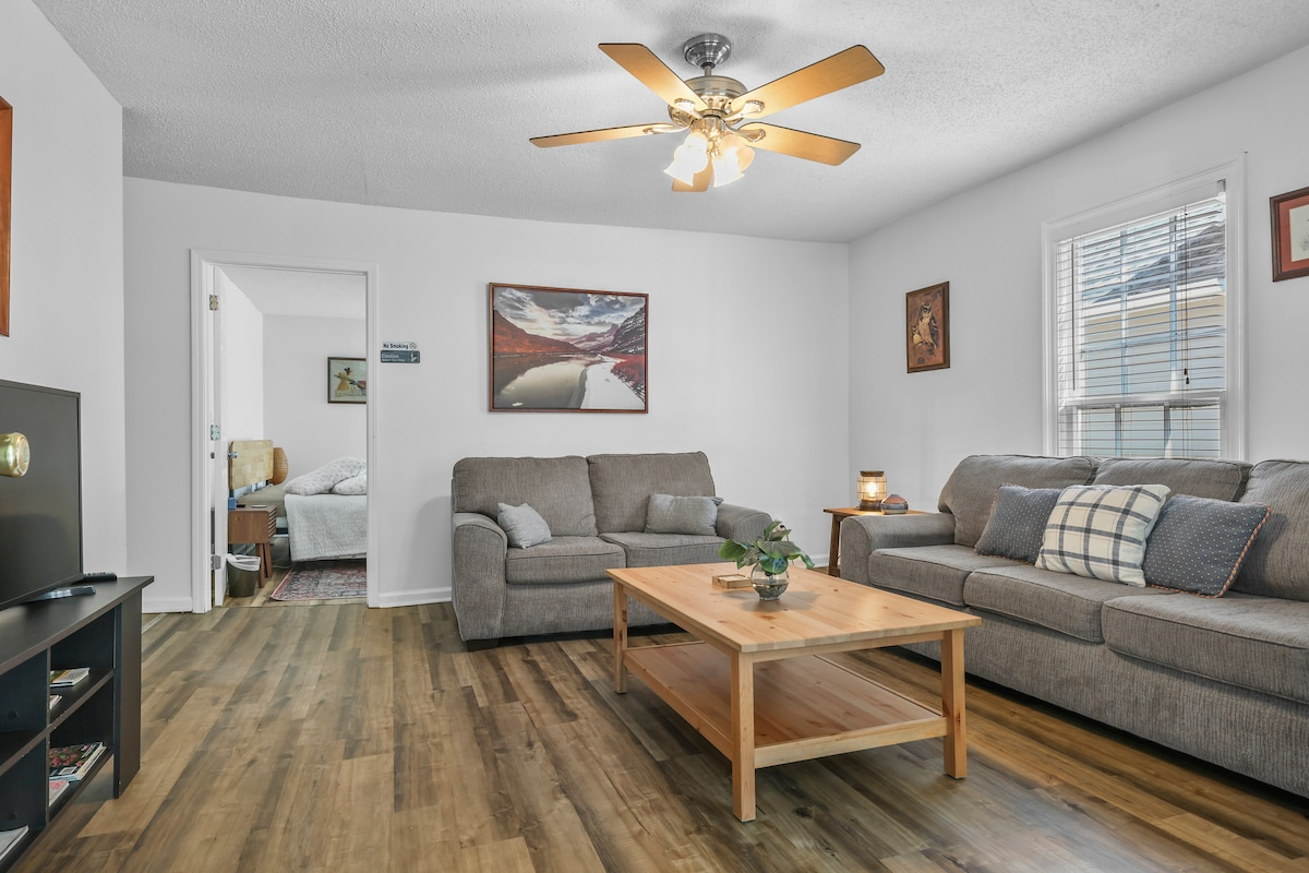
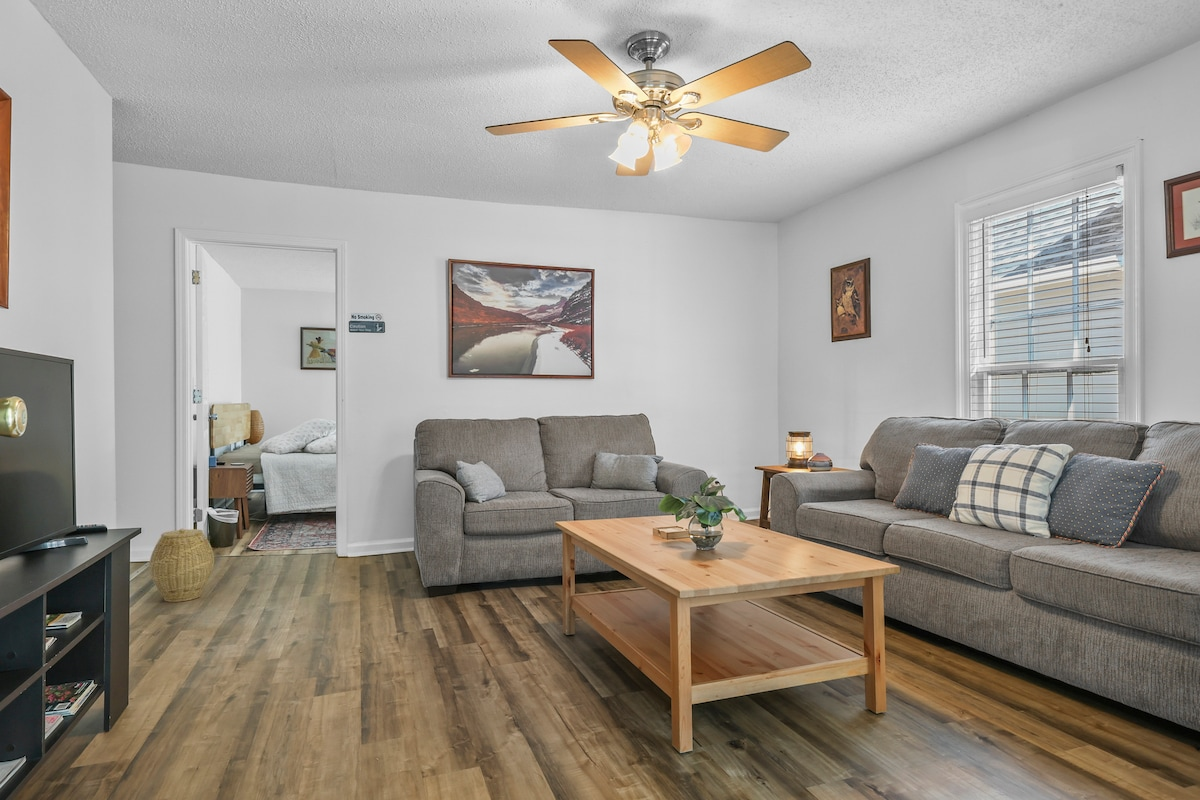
+ woven basket [148,528,215,603]
